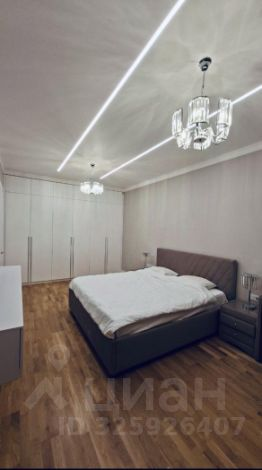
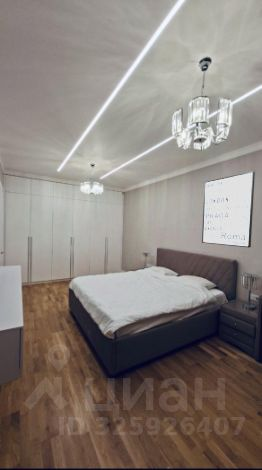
+ wall art [201,170,256,248]
